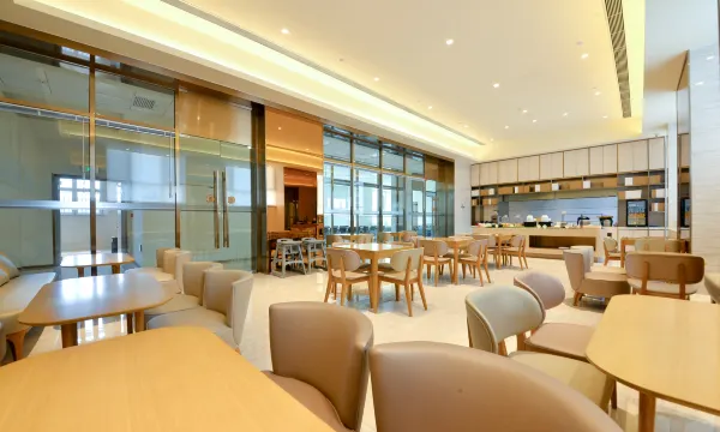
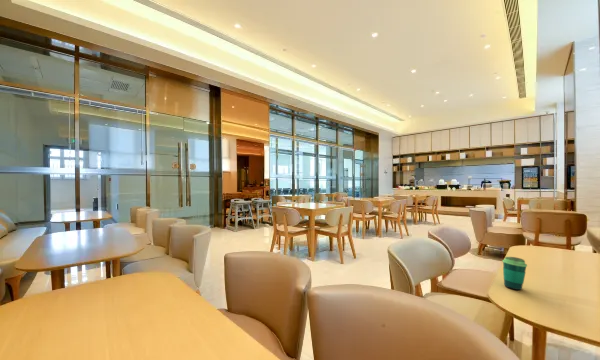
+ cup [502,256,528,291]
